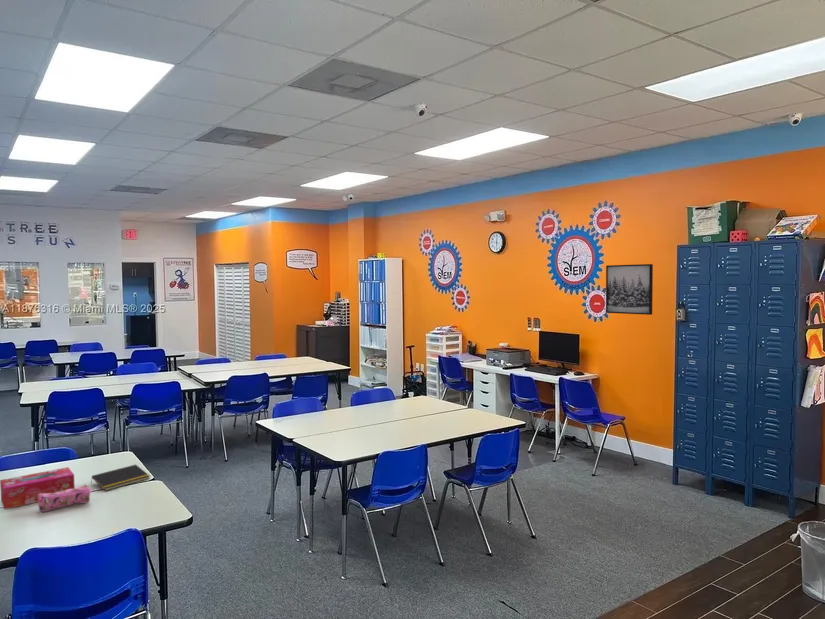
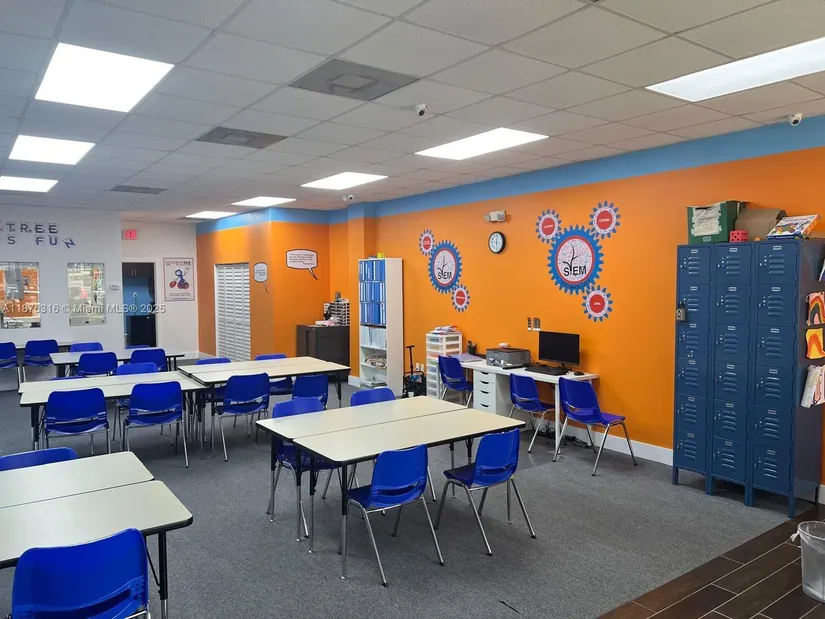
- tissue box [0,466,76,510]
- pencil case [37,484,92,513]
- notepad [90,464,151,492]
- wall art [605,263,654,316]
